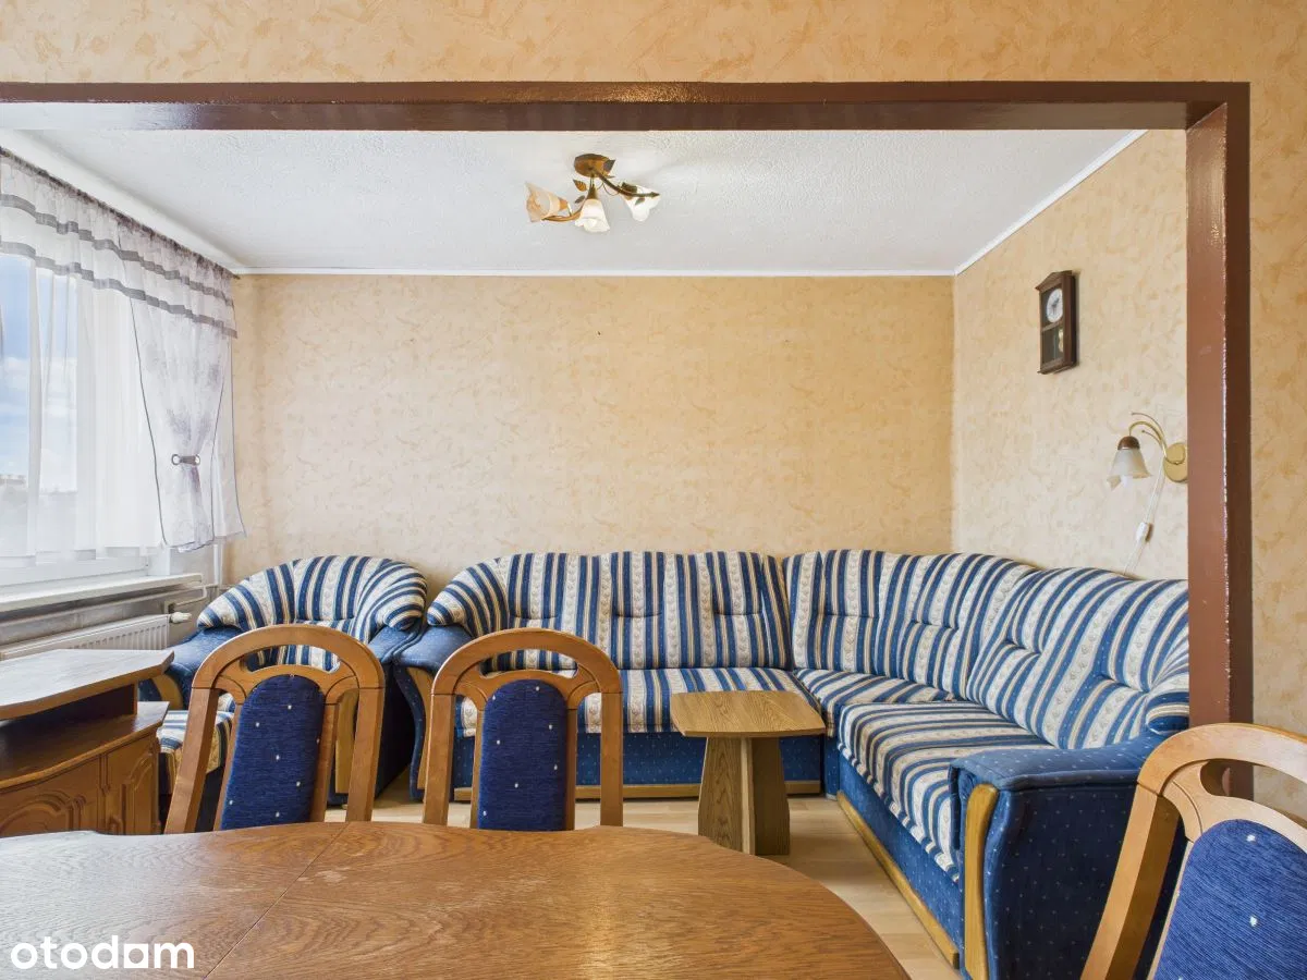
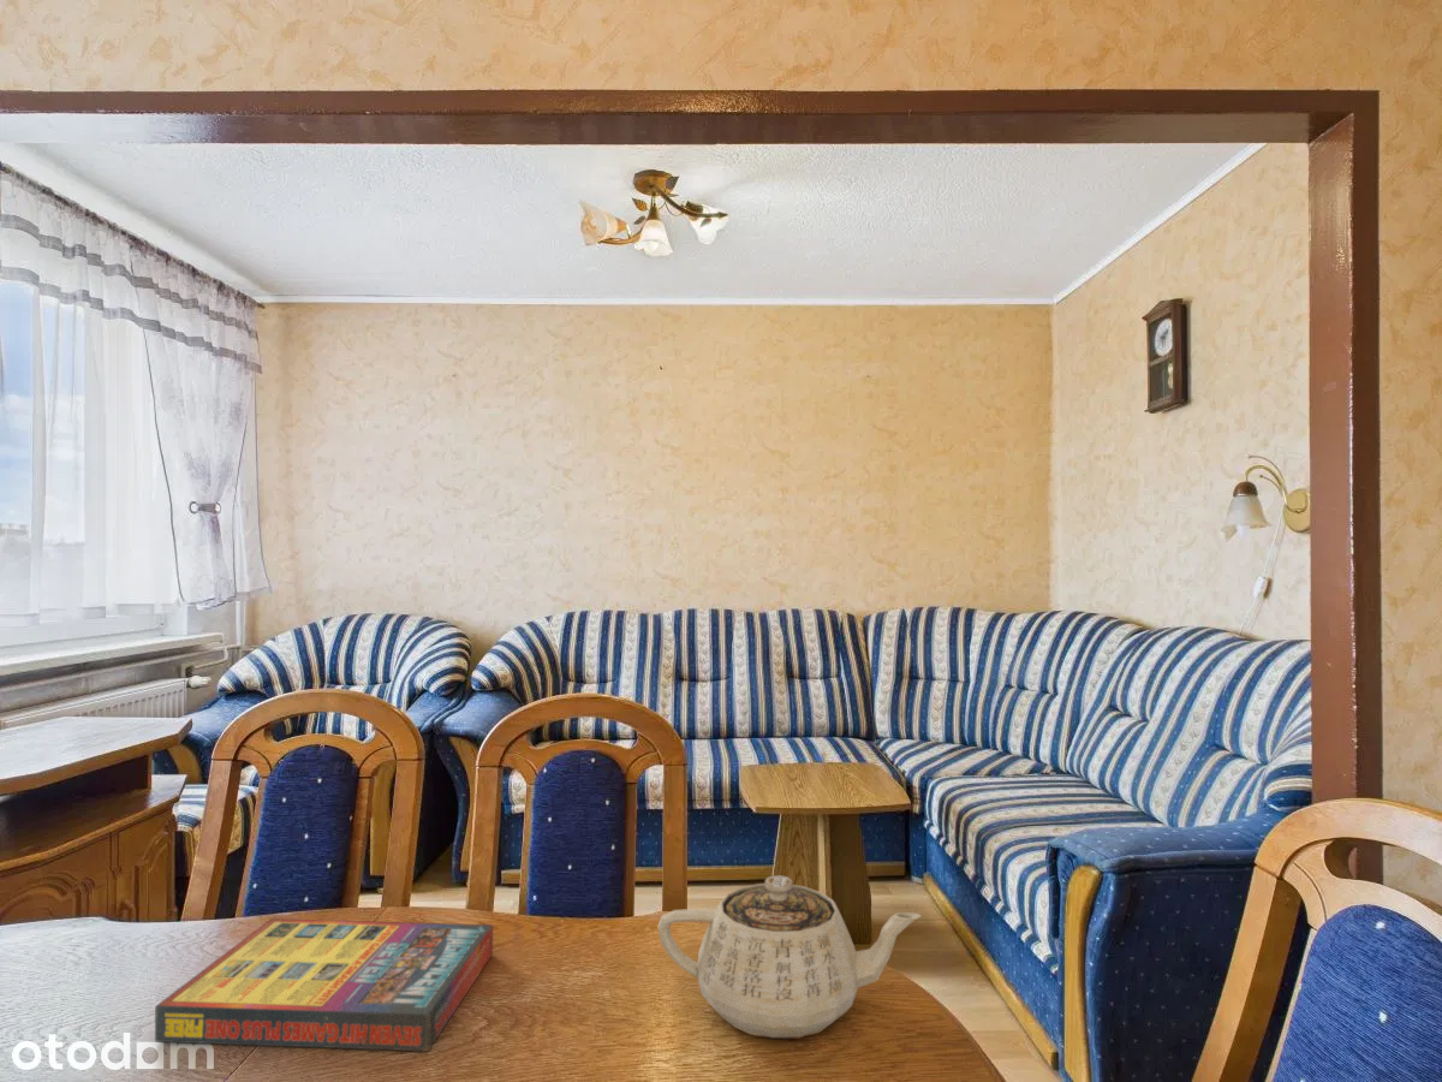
+ teapot [656,874,923,1040]
+ game compilation box [154,917,494,1052]
